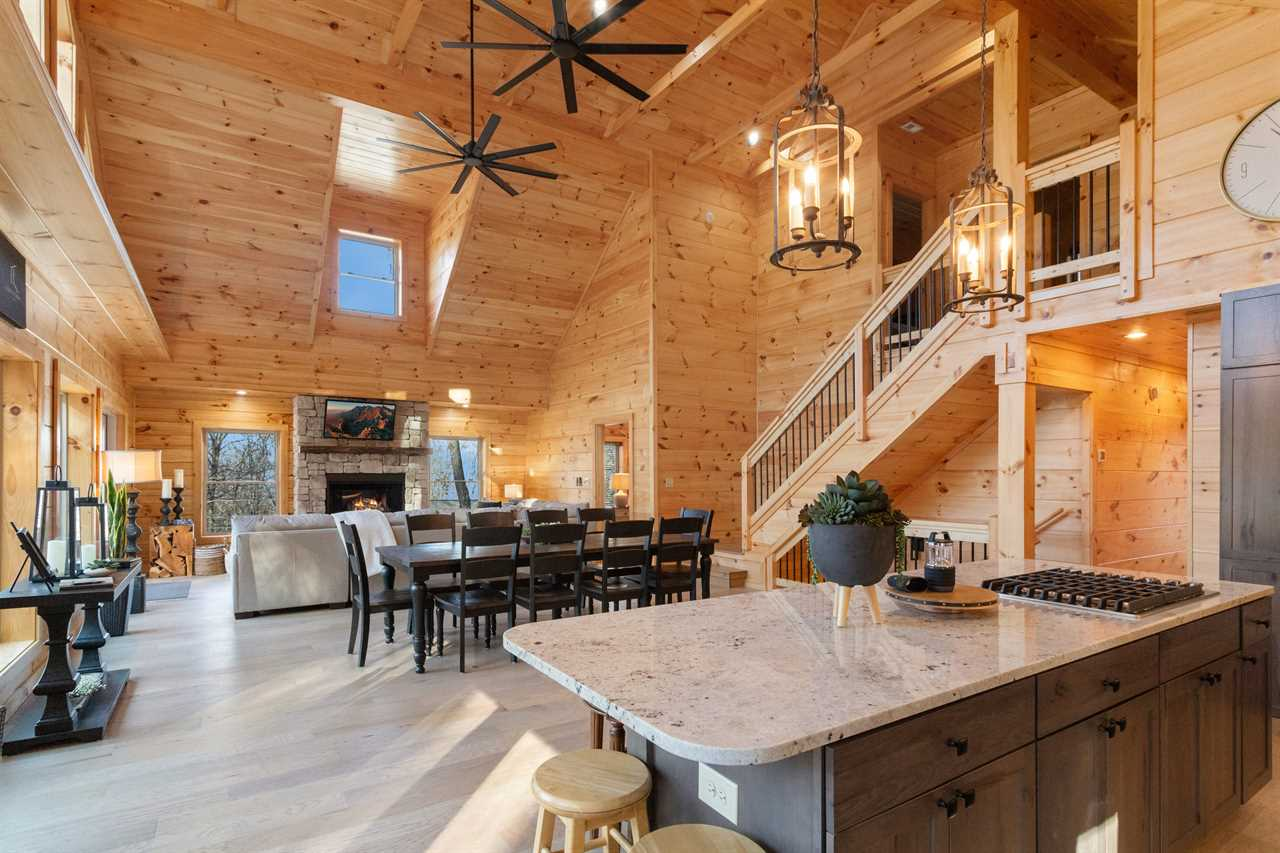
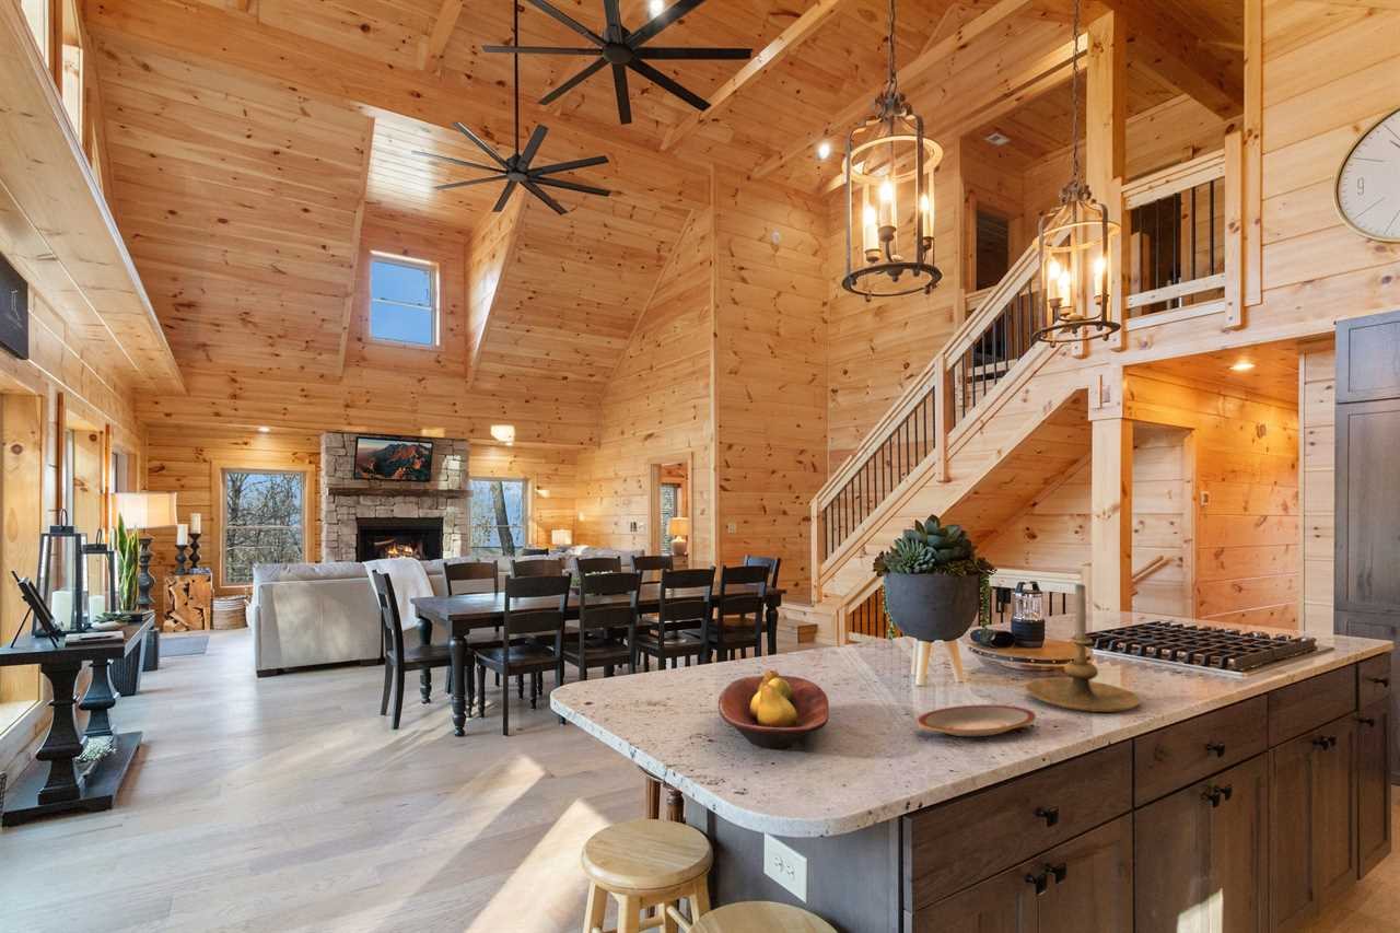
+ candle holder [1024,582,1142,713]
+ fruit bowl [718,669,830,750]
+ plate [917,703,1037,737]
